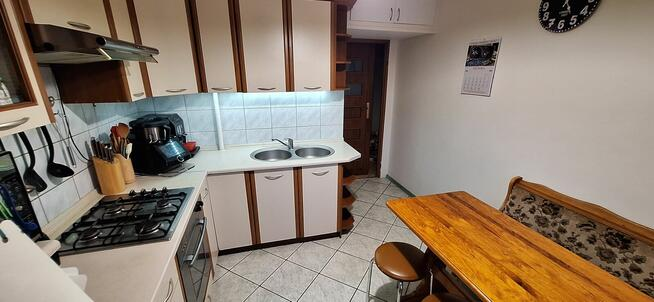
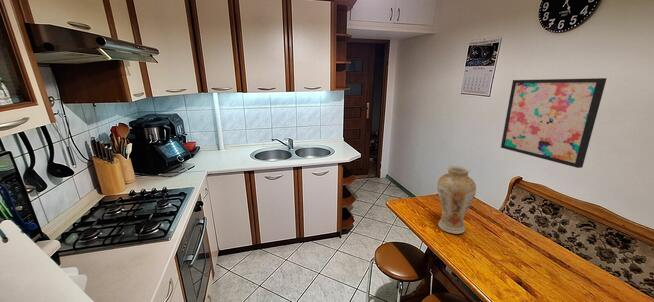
+ vase [436,165,477,235]
+ wall art [500,77,608,169]
